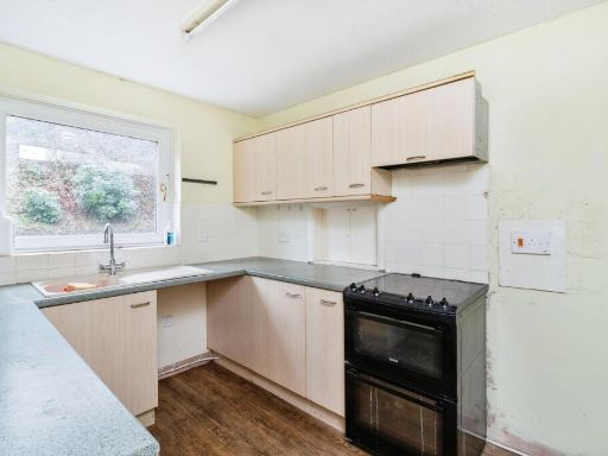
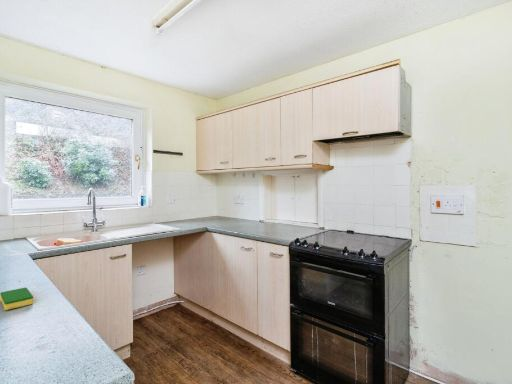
+ dish sponge [0,286,34,311]
